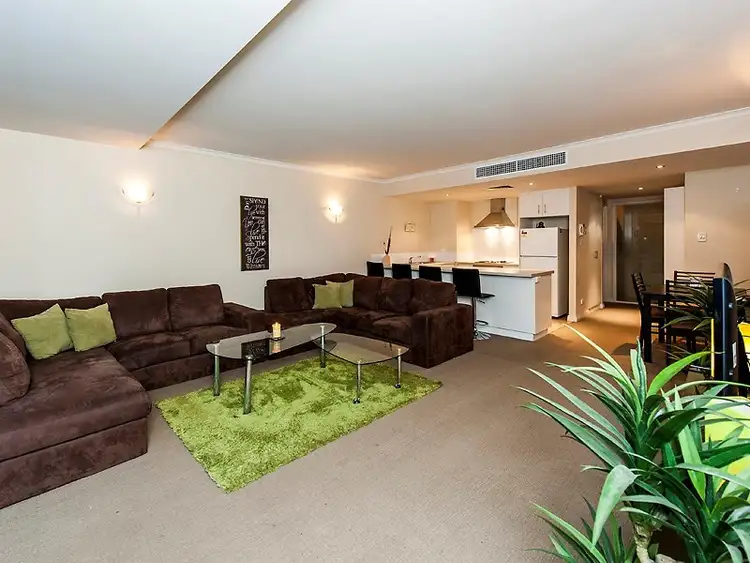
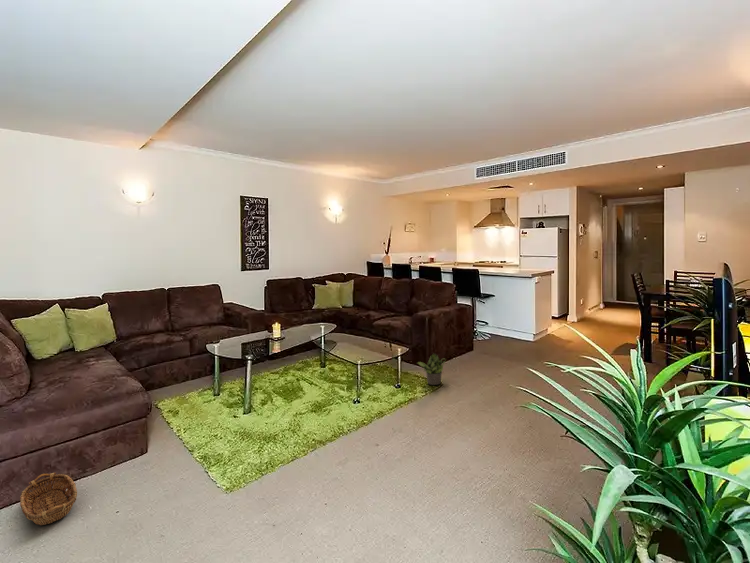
+ basket [19,472,78,526]
+ potted plant [417,353,447,386]
